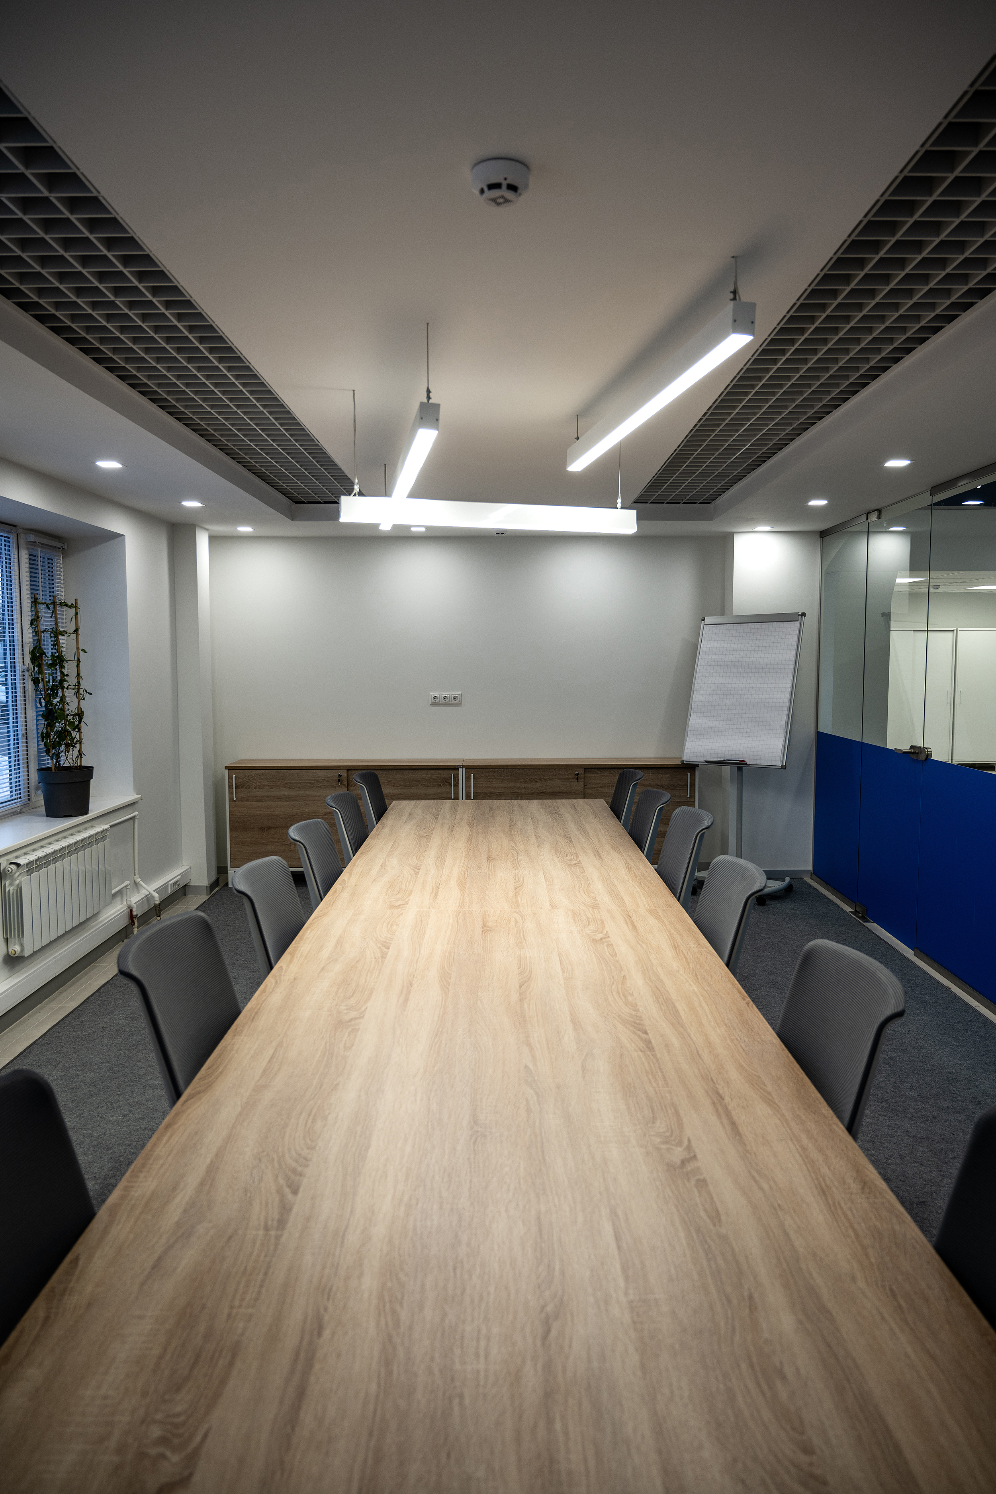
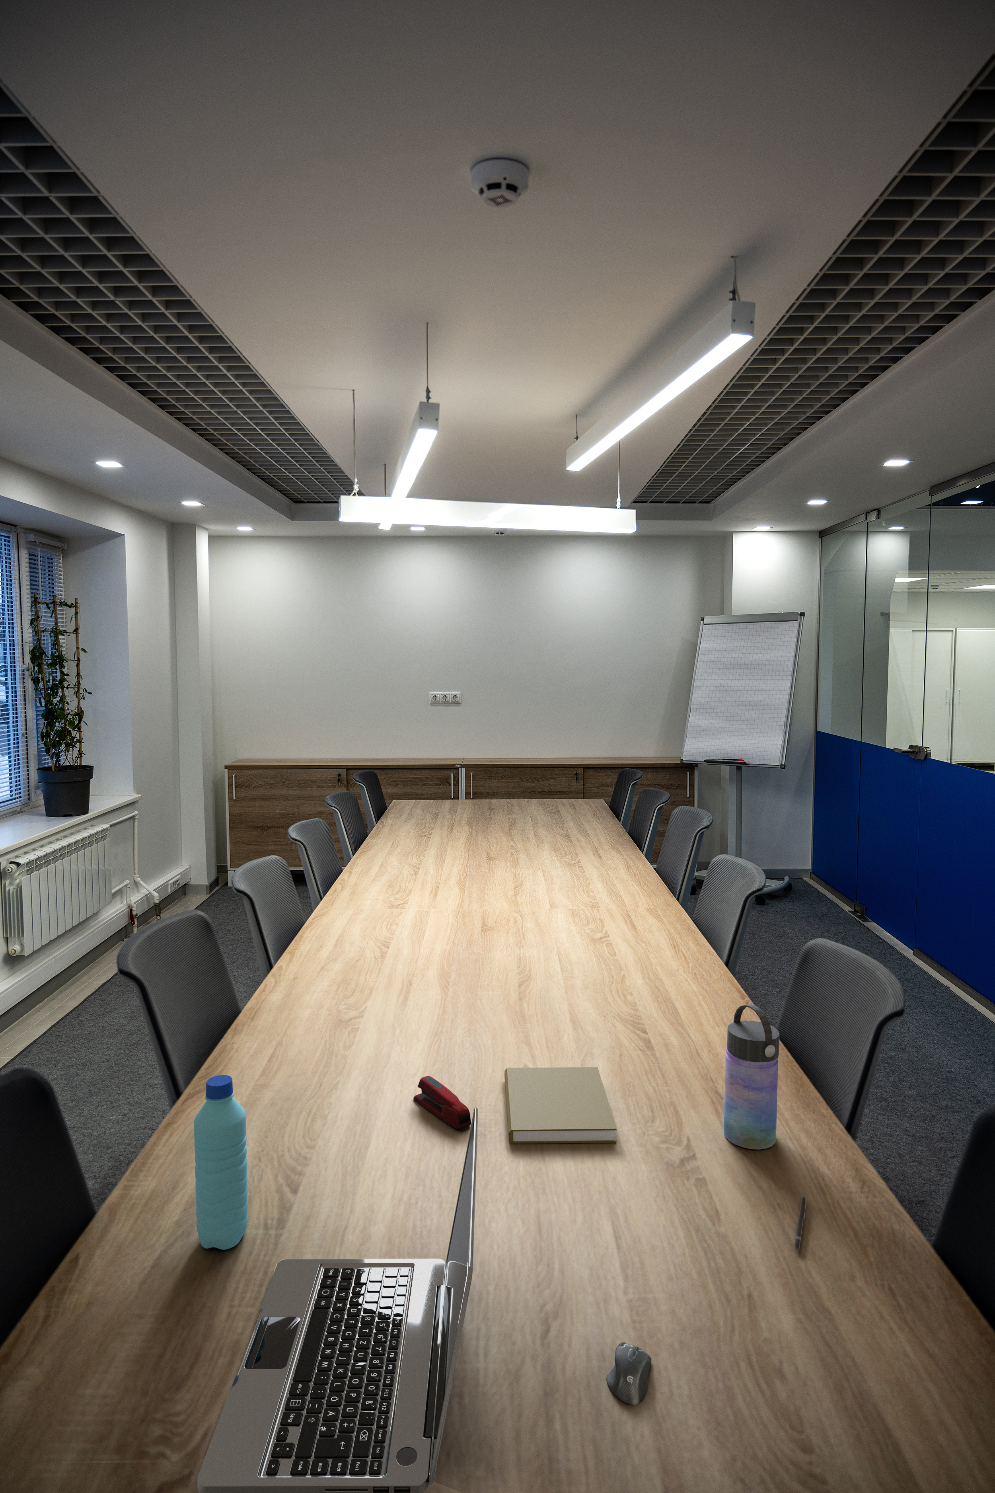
+ computer mouse [606,1342,652,1406]
+ water bottle [723,1004,780,1150]
+ book [504,1066,617,1144]
+ laptop [197,1108,479,1493]
+ water bottle [193,1074,249,1250]
+ pen [794,1194,807,1252]
+ stapler [413,1075,472,1130]
